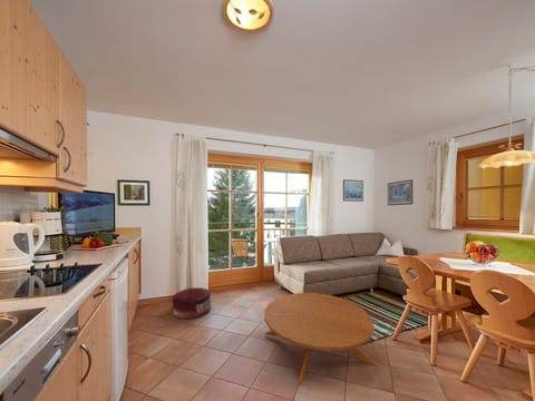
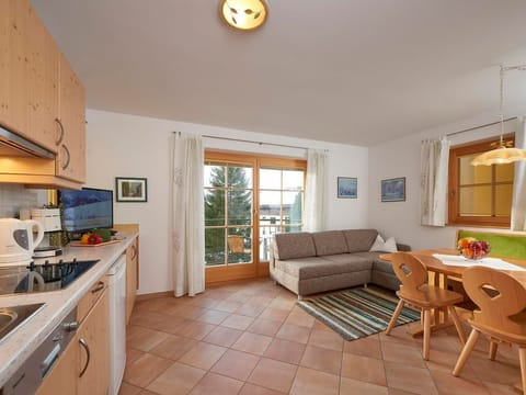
- coffee table [263,292,378,388]
- pouf [172,286,212,320]
